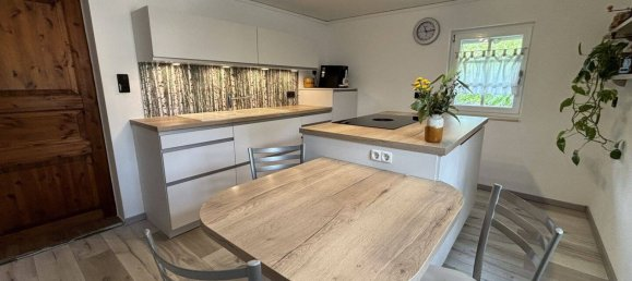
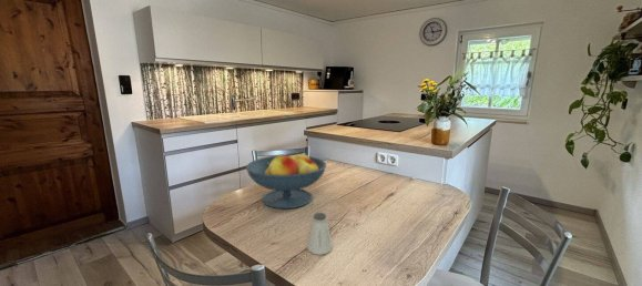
+ fruit bowl [245,151,327,210]
+ saltshaker [306,212,334,256]
